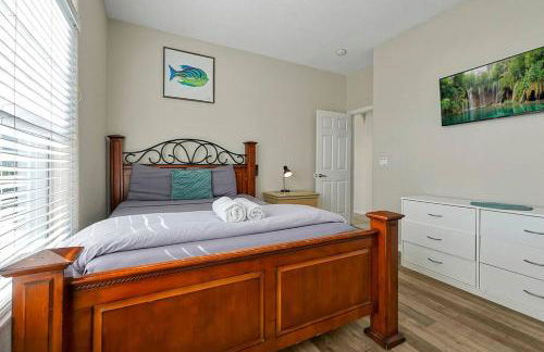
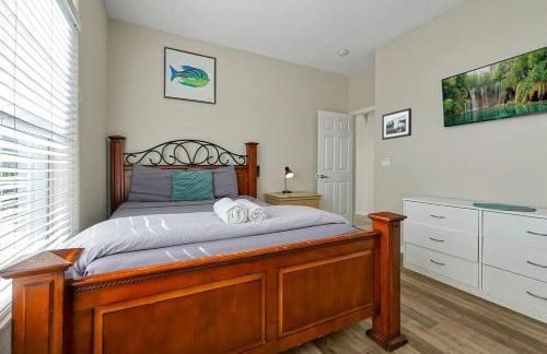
+ picture frame [381,107,412,141]
